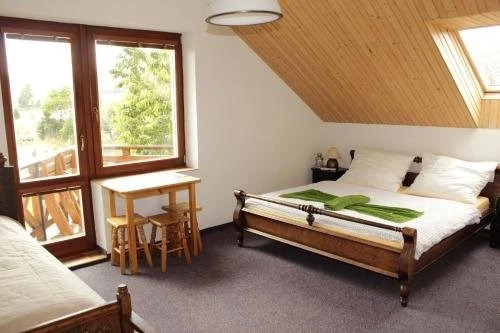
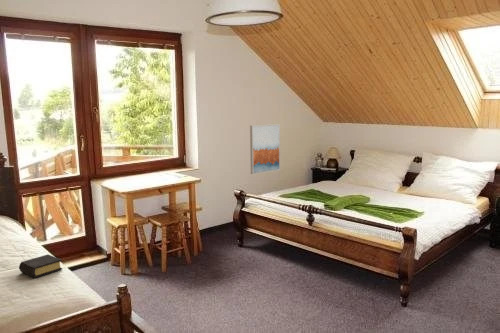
+ wall art [249,123,281,175]
+ book [18,254,63,279]
